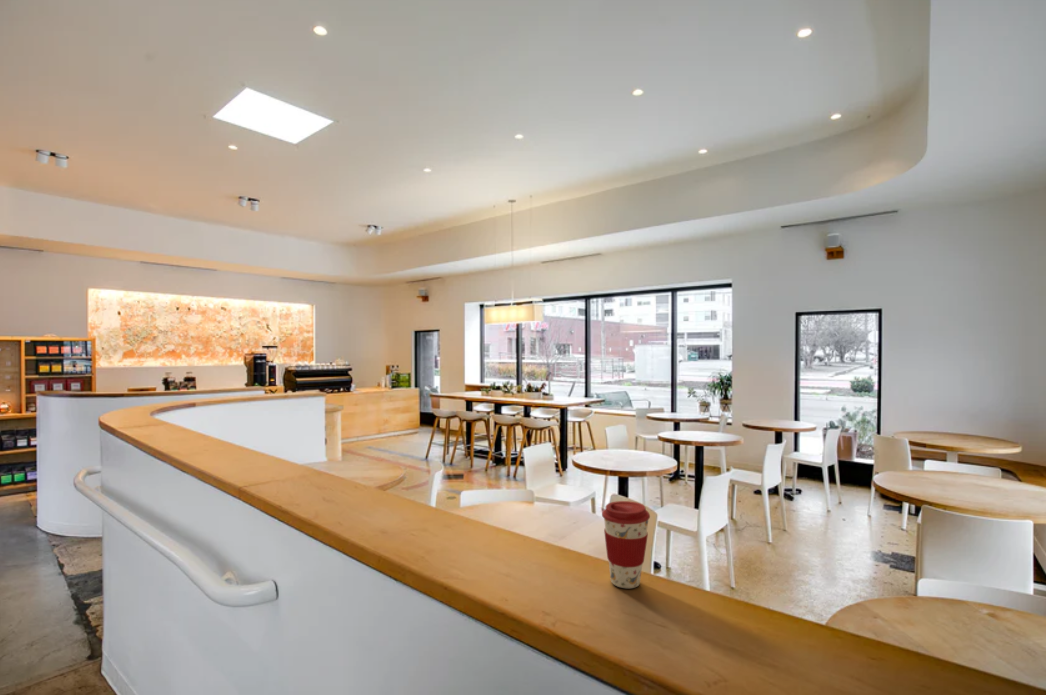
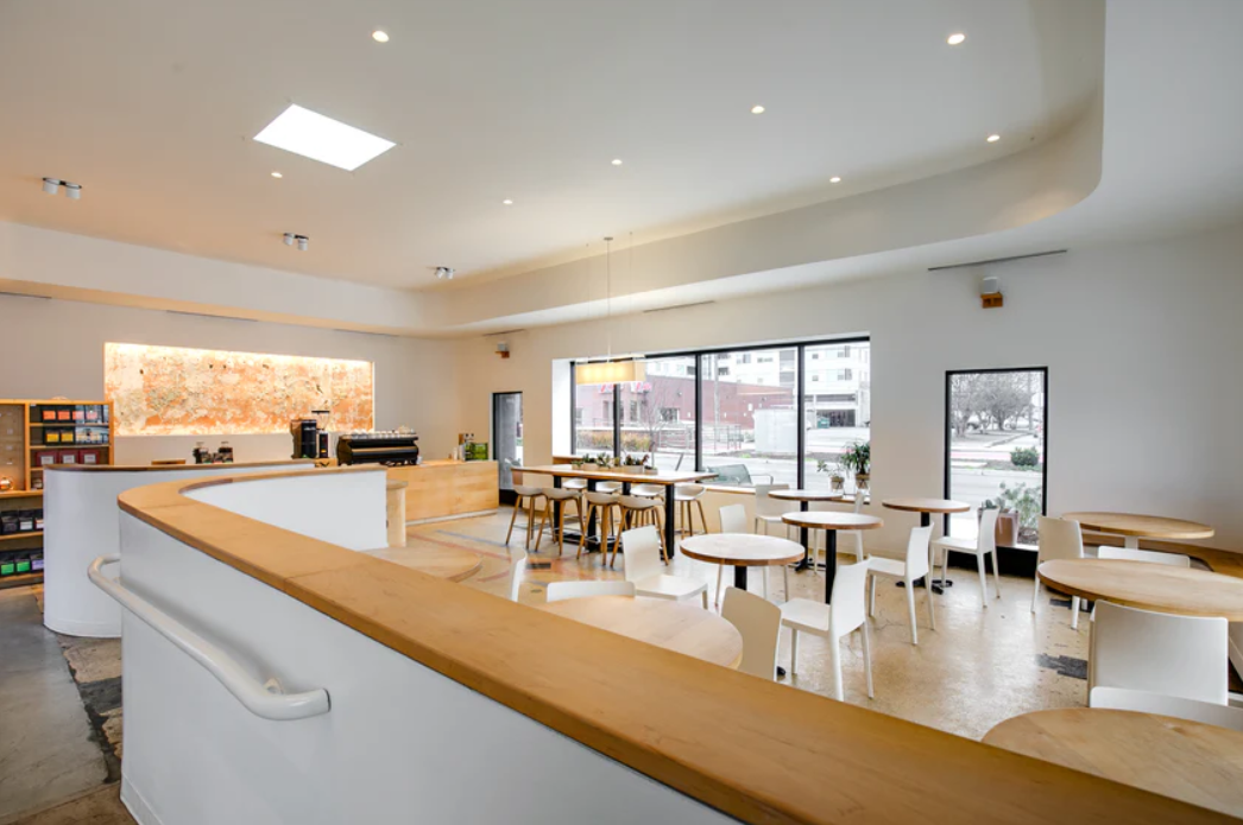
- coffee cup [601,500,651,589]
